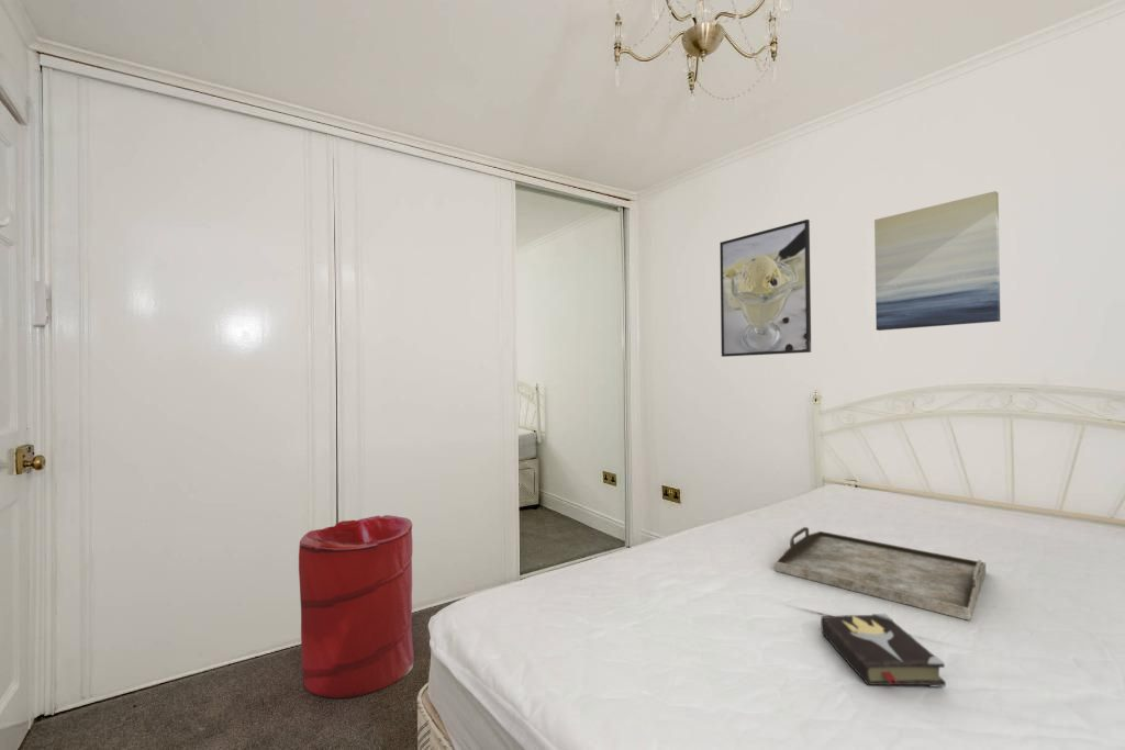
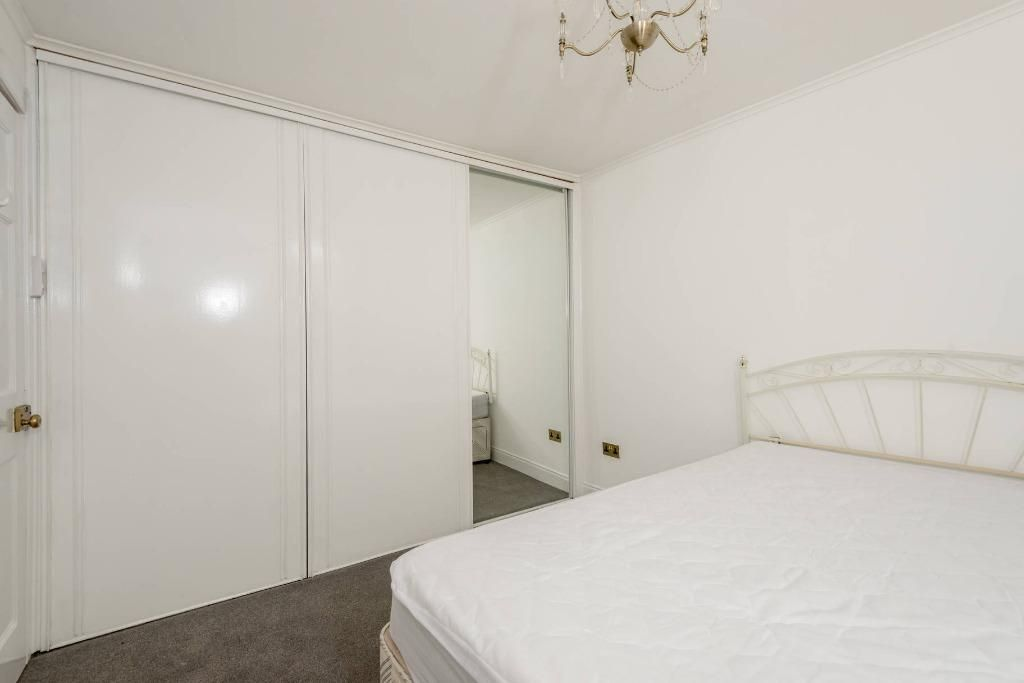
- serving tray [773,526,987,622]
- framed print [719,219,812,358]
- hardback book [820,613,947,689]
- laundry hamper [298,514,415,699]
- wall art [873,190,1001,332]
